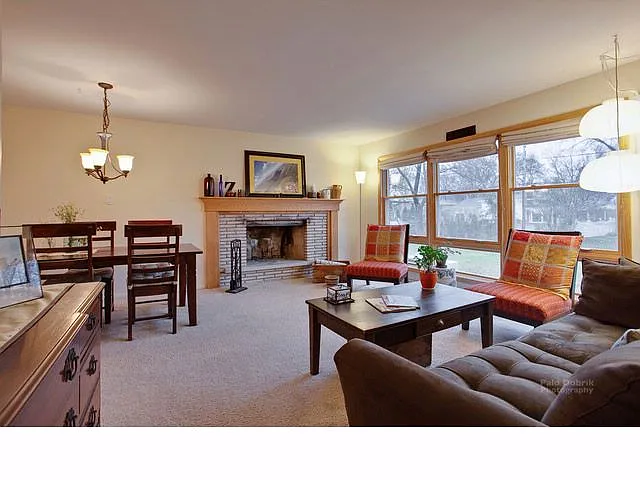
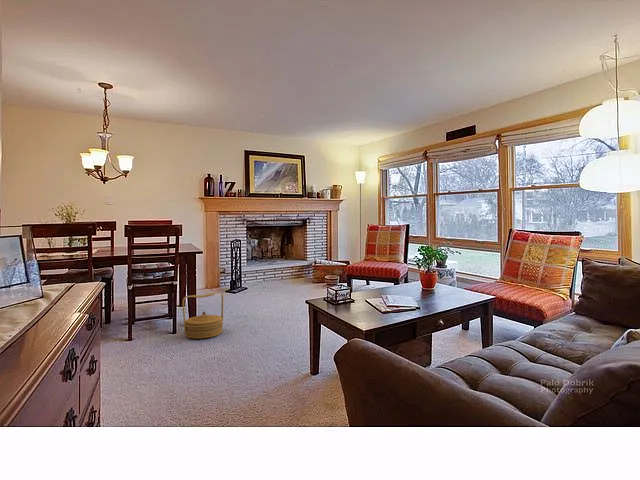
+ basket [181,291,225,340]
